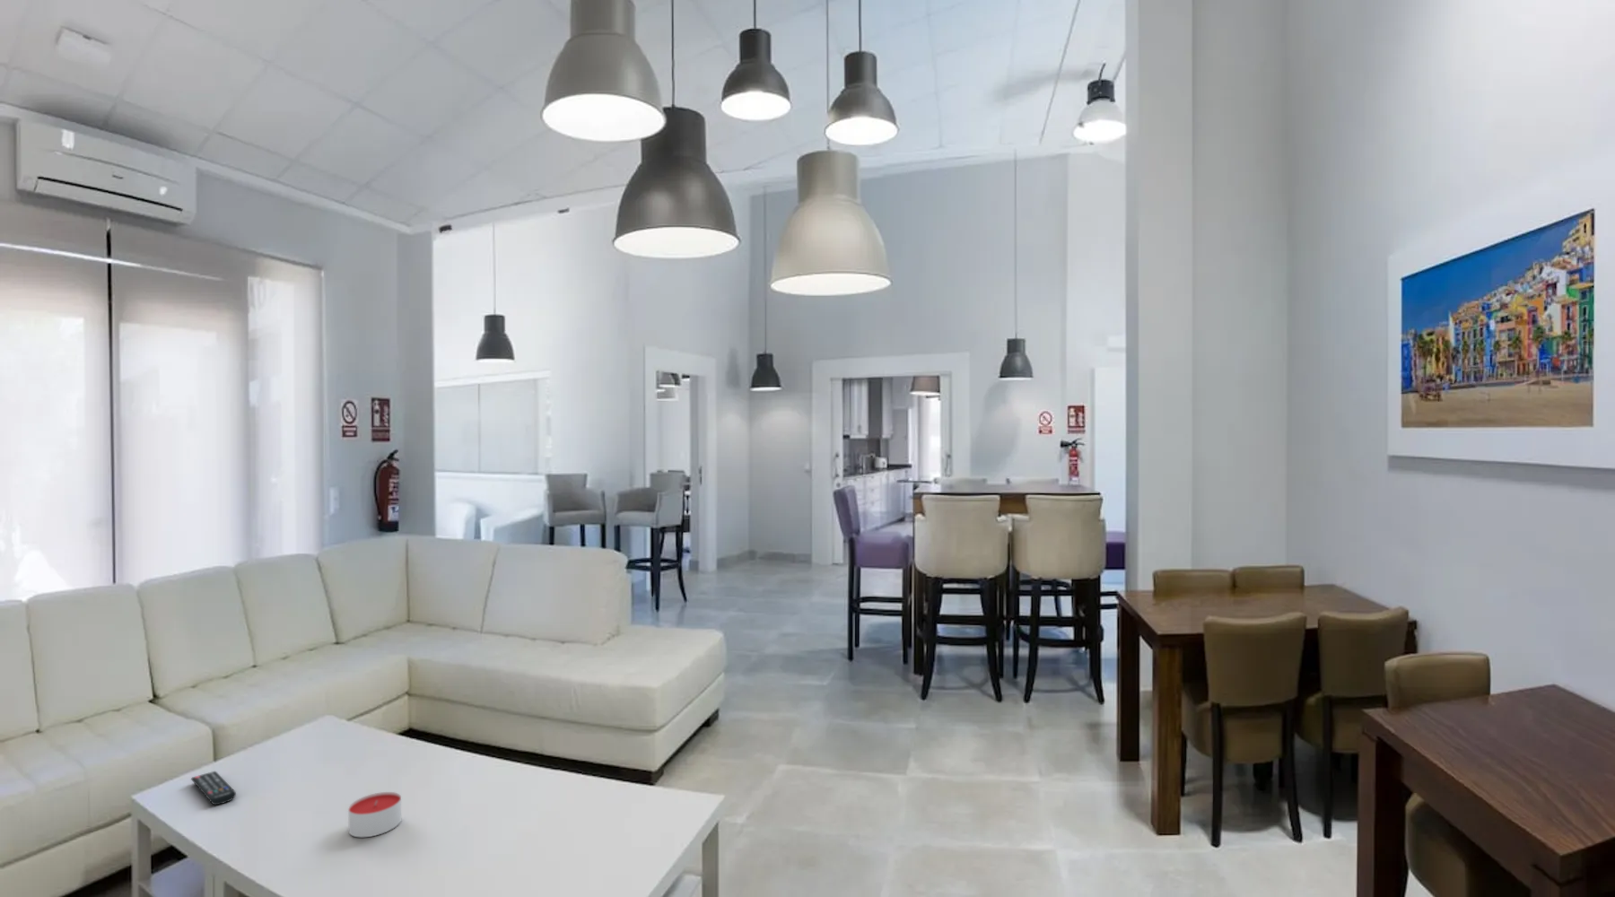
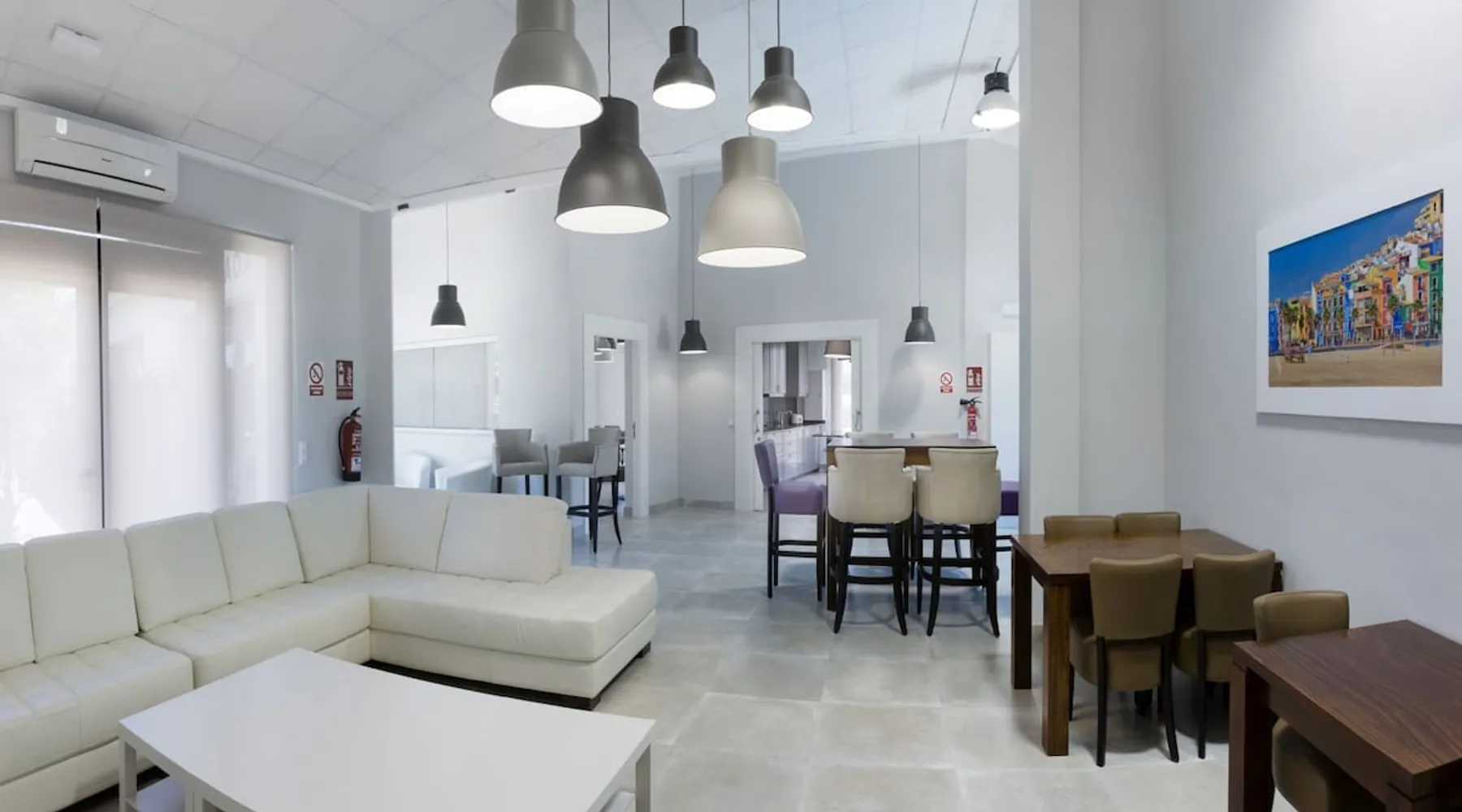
- remote control [190,771,236,805]
- candle [347,791,402,837]
